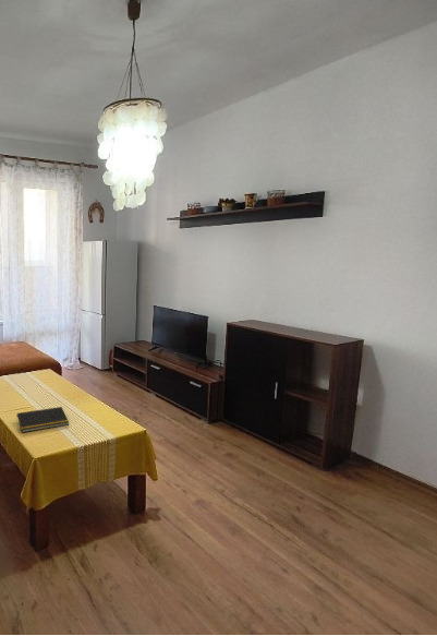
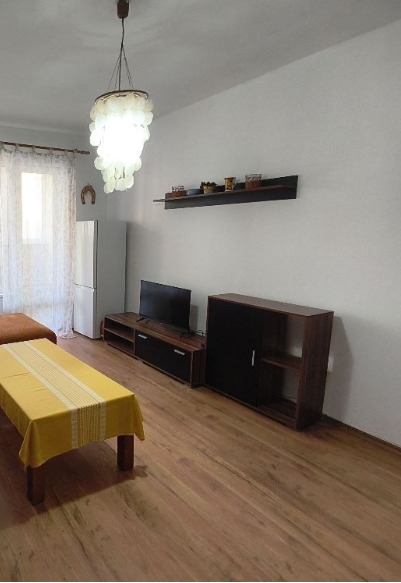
- notepad [15,406,70,433]
